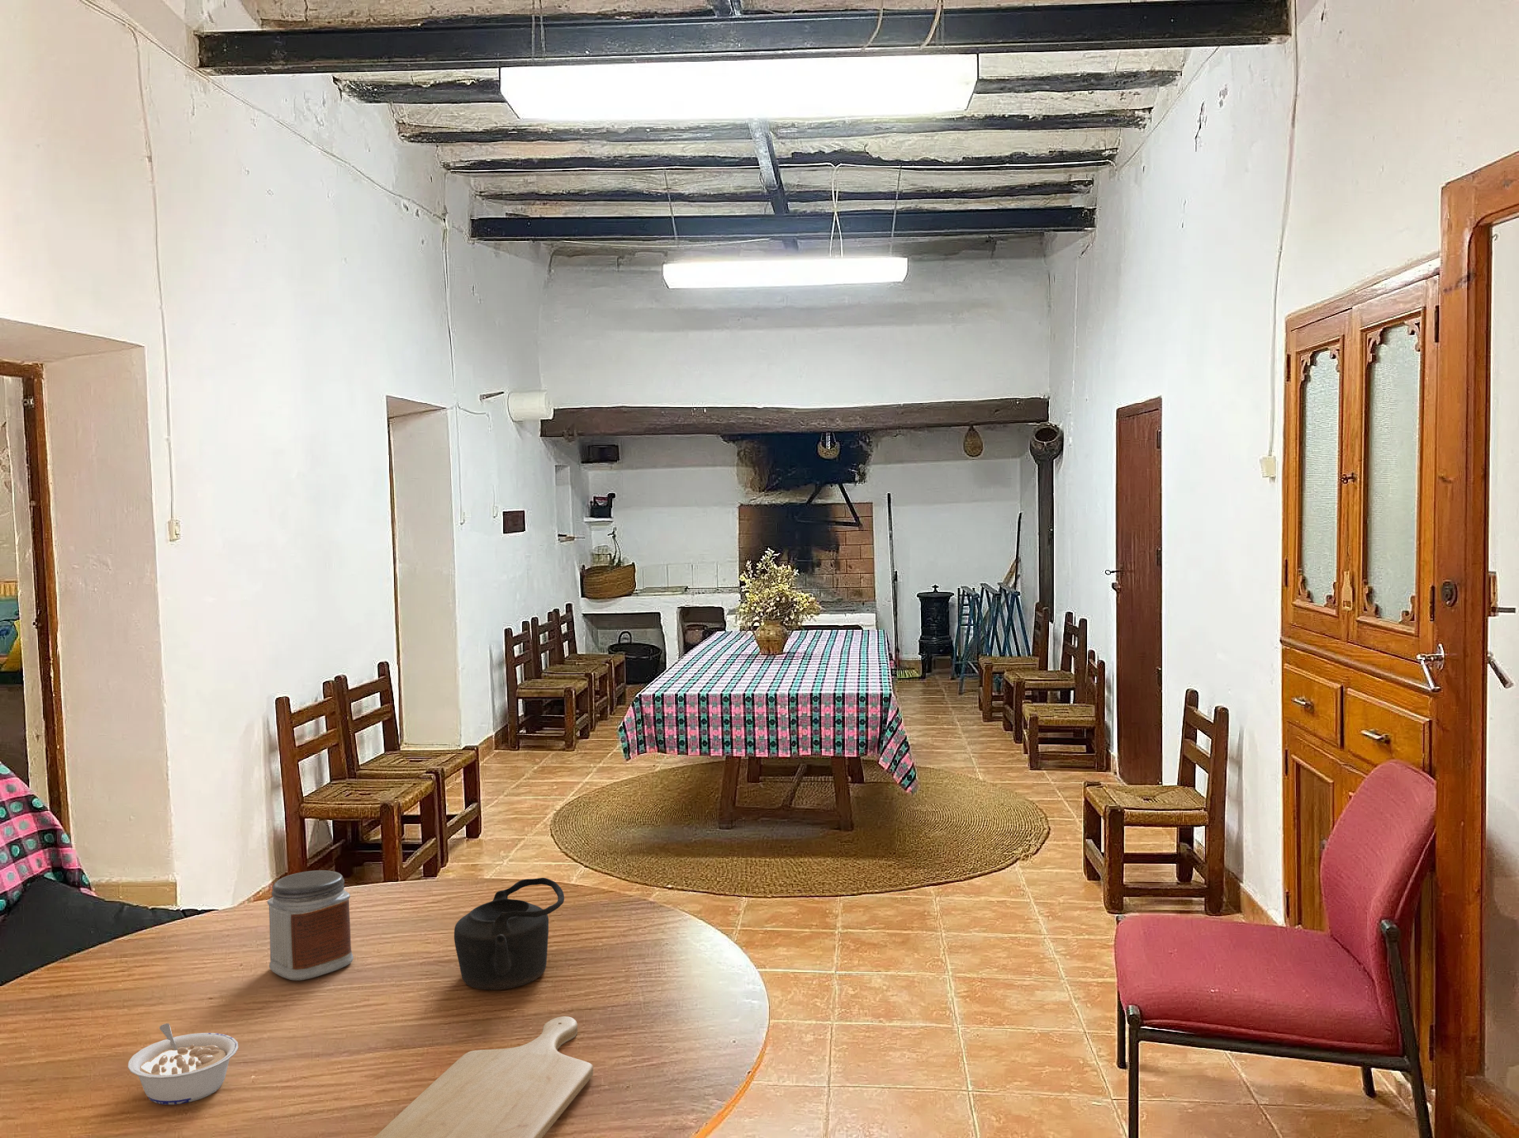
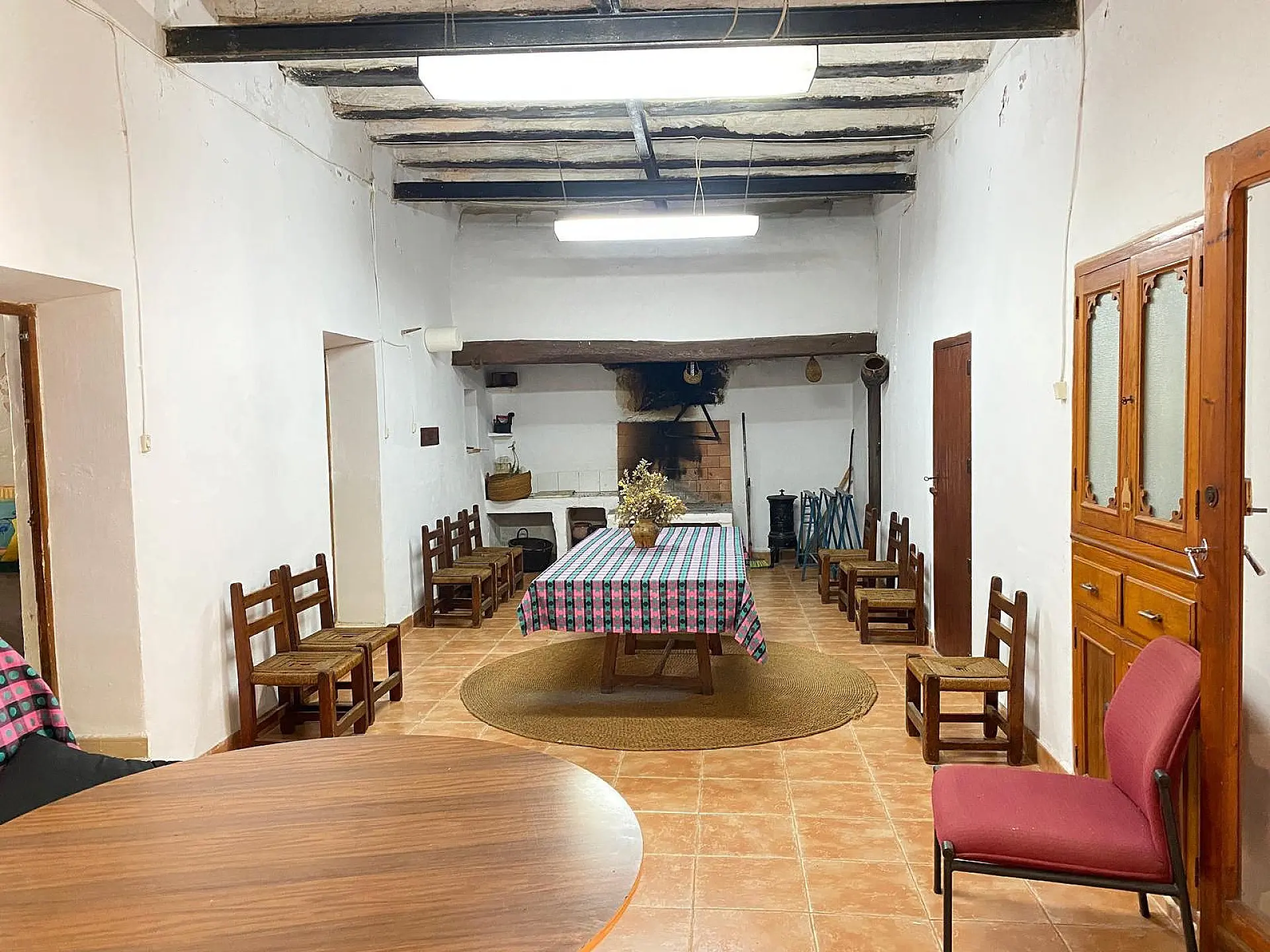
- teapot [453,877,565,991]
- jar [267,869,354,981]
- chopping board [373,1016,594,1138]
- legume [127,1022,239,1106]
